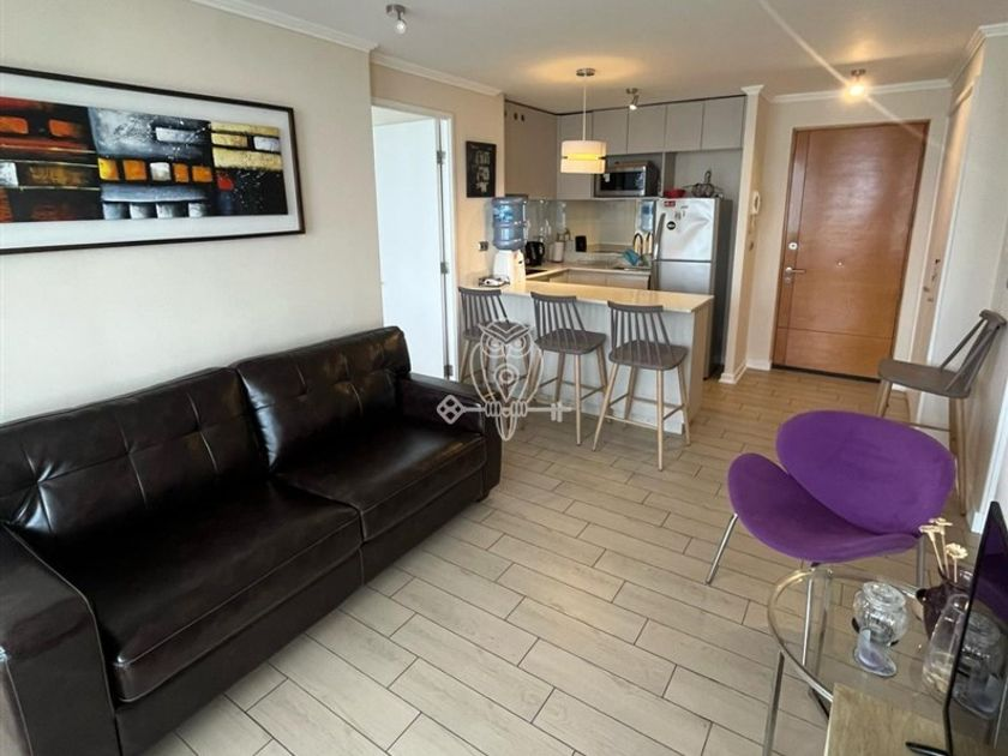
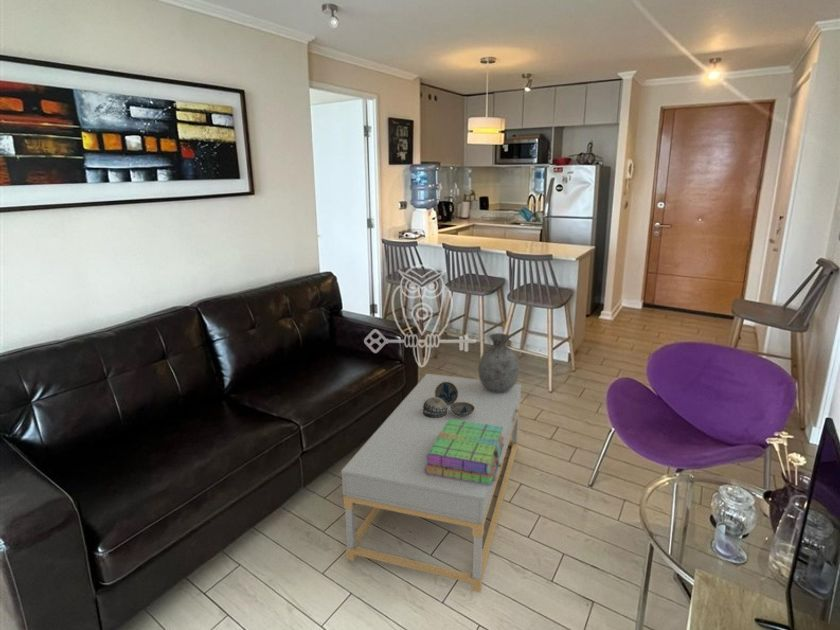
+ decorative bowl [422,382,475,418]
+ stack of books [425,419,504,486]
+ coffee table [340,373,523,594]
+ vase [477,332,520,392]
